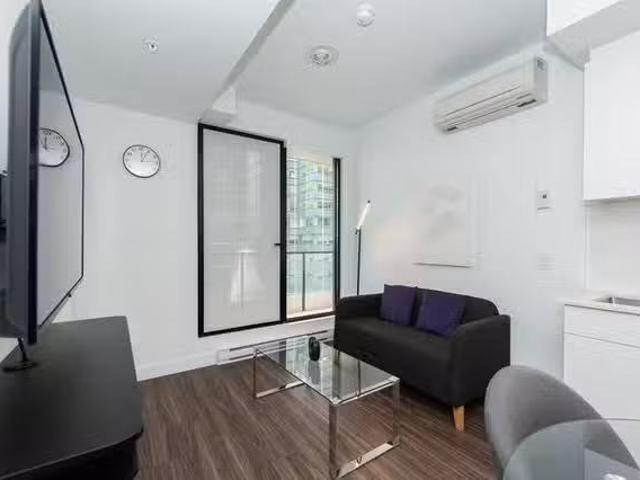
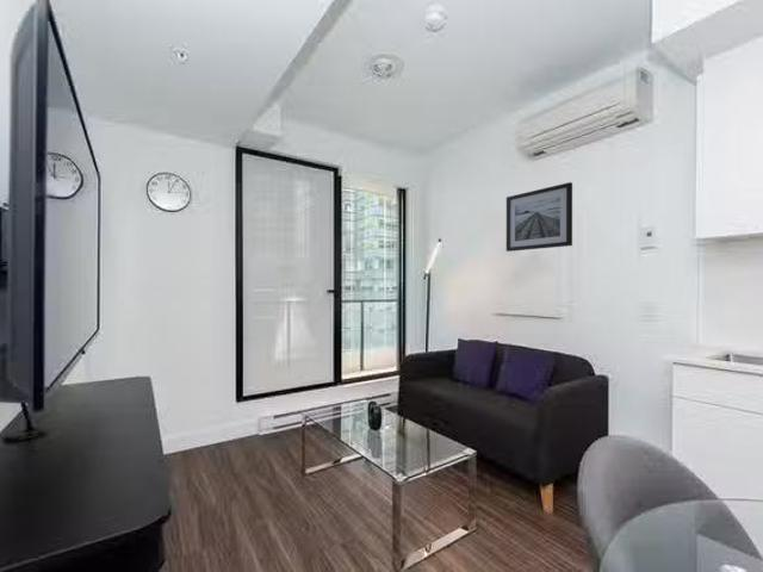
+ wall art [505,181,573,253]
